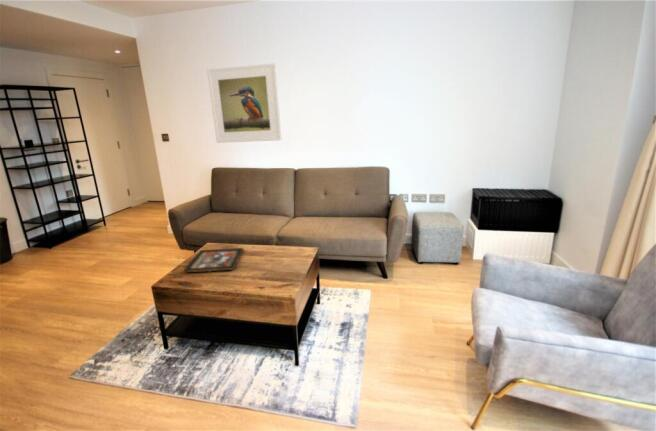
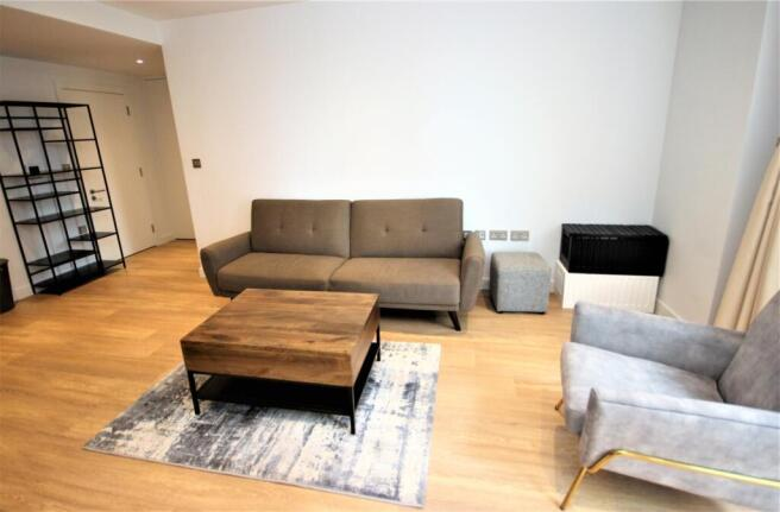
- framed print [206,62,282,144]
- decorative tray [183,247,244,273]
